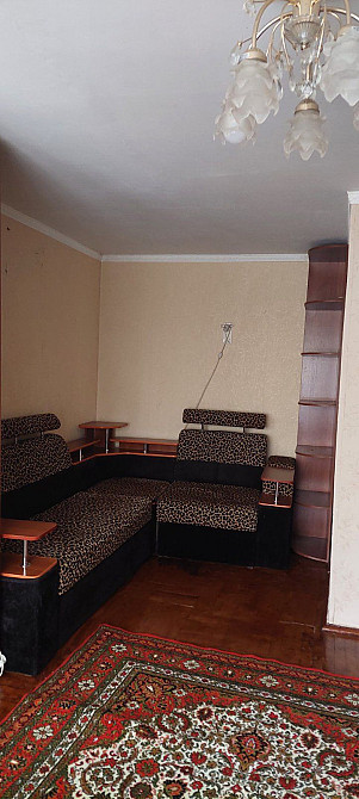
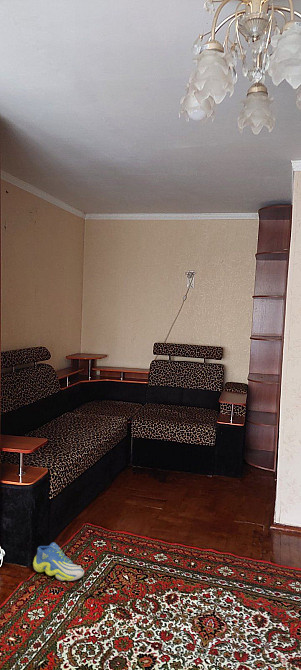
+ sneaker [32,541,85,582]
